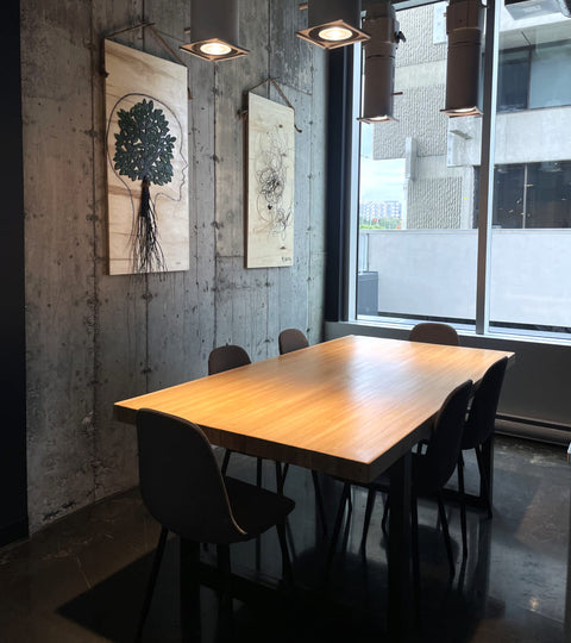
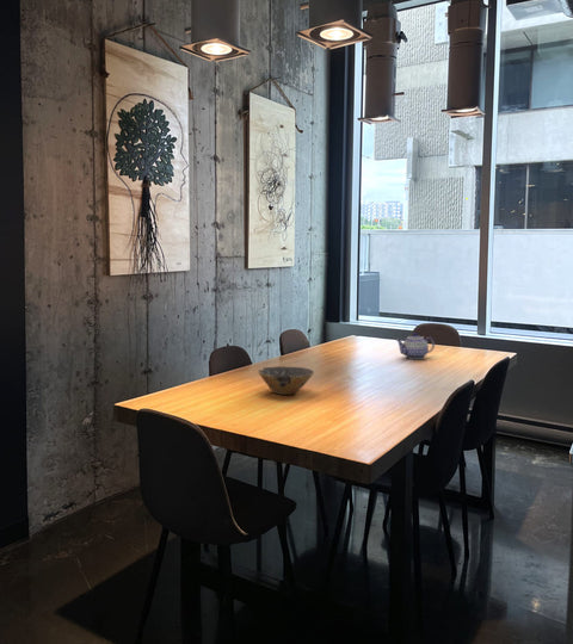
+ teapot [395,332,436,360]
+ bowl [257,365,315,396]
